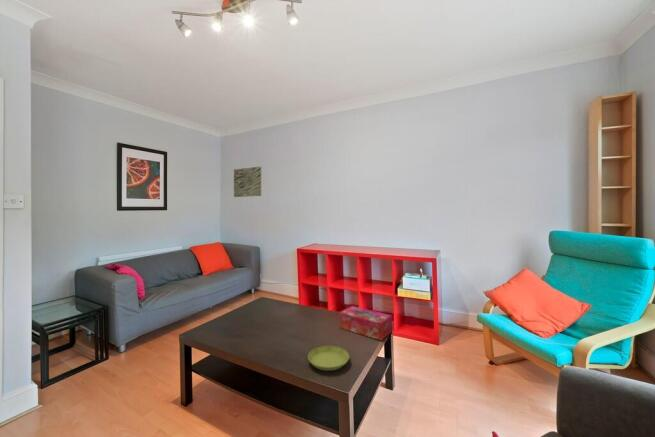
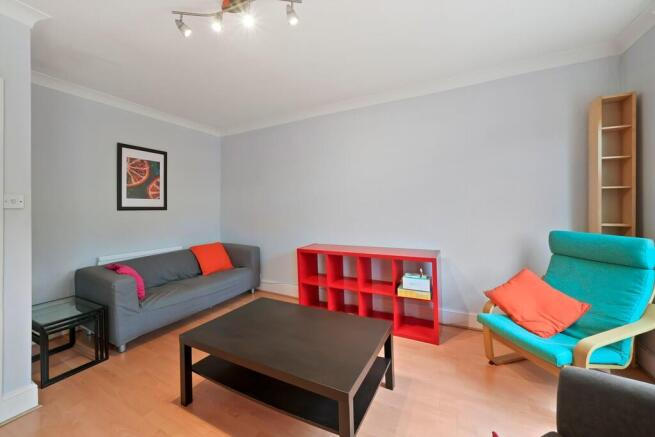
- tissue box [339,305,393,342]
- wall art [233,166,262,198]
- saucer [307,345,350,372]
